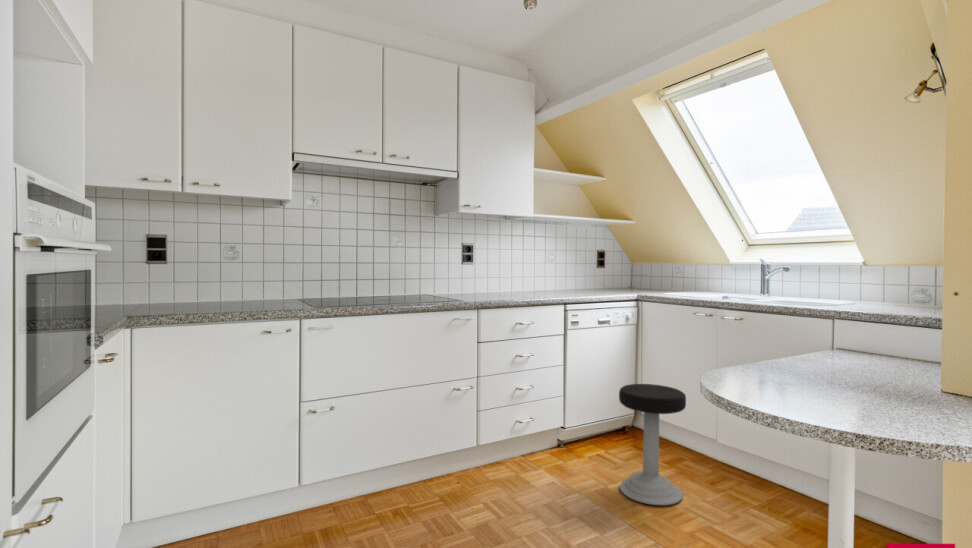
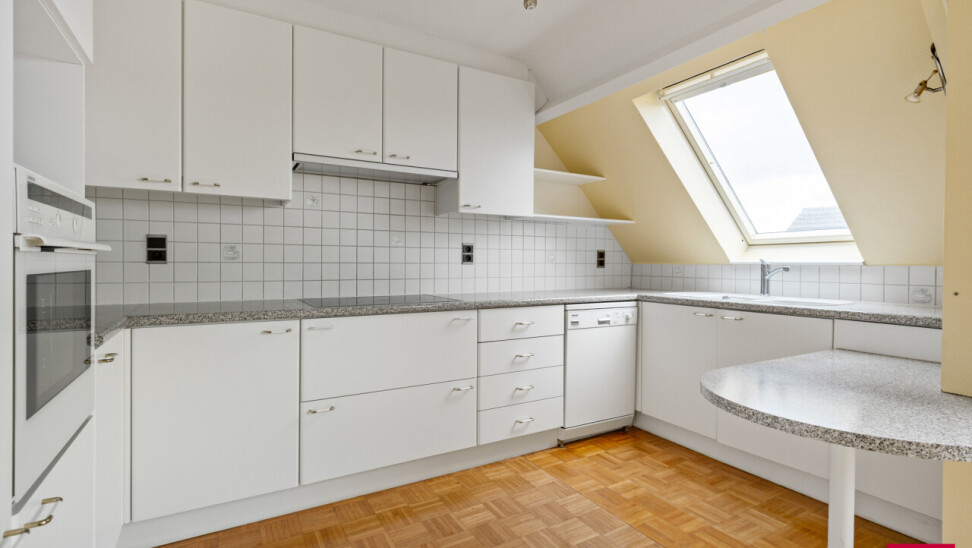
- stool [618,383,687,506]
